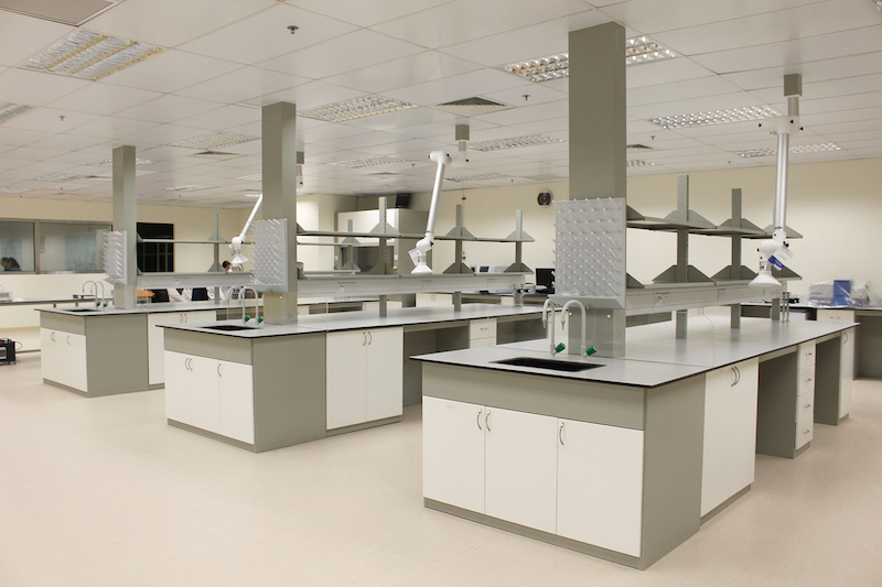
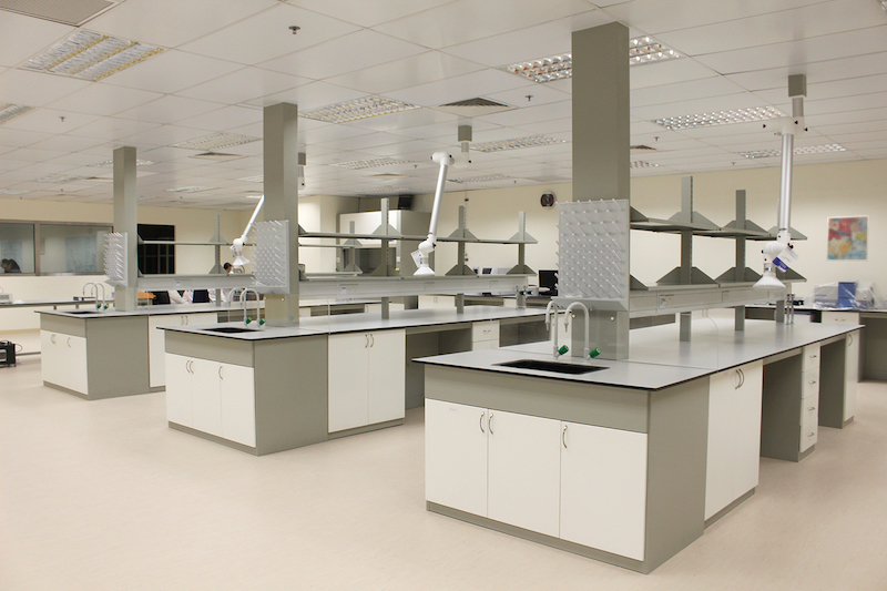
+ wall art [825,214,870,262]
